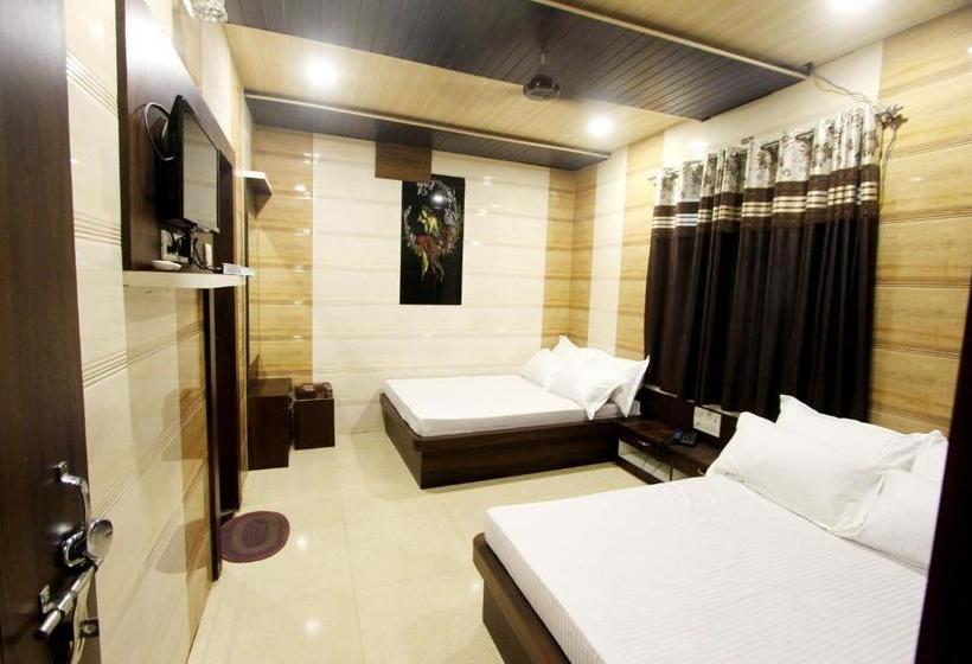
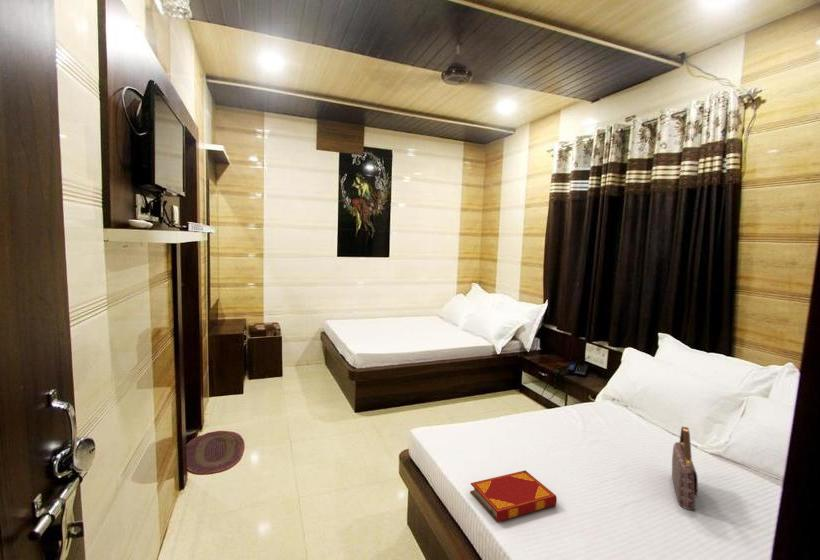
+ handbag [671,426,699,511]
+ hardback book [469,469,558,523]
